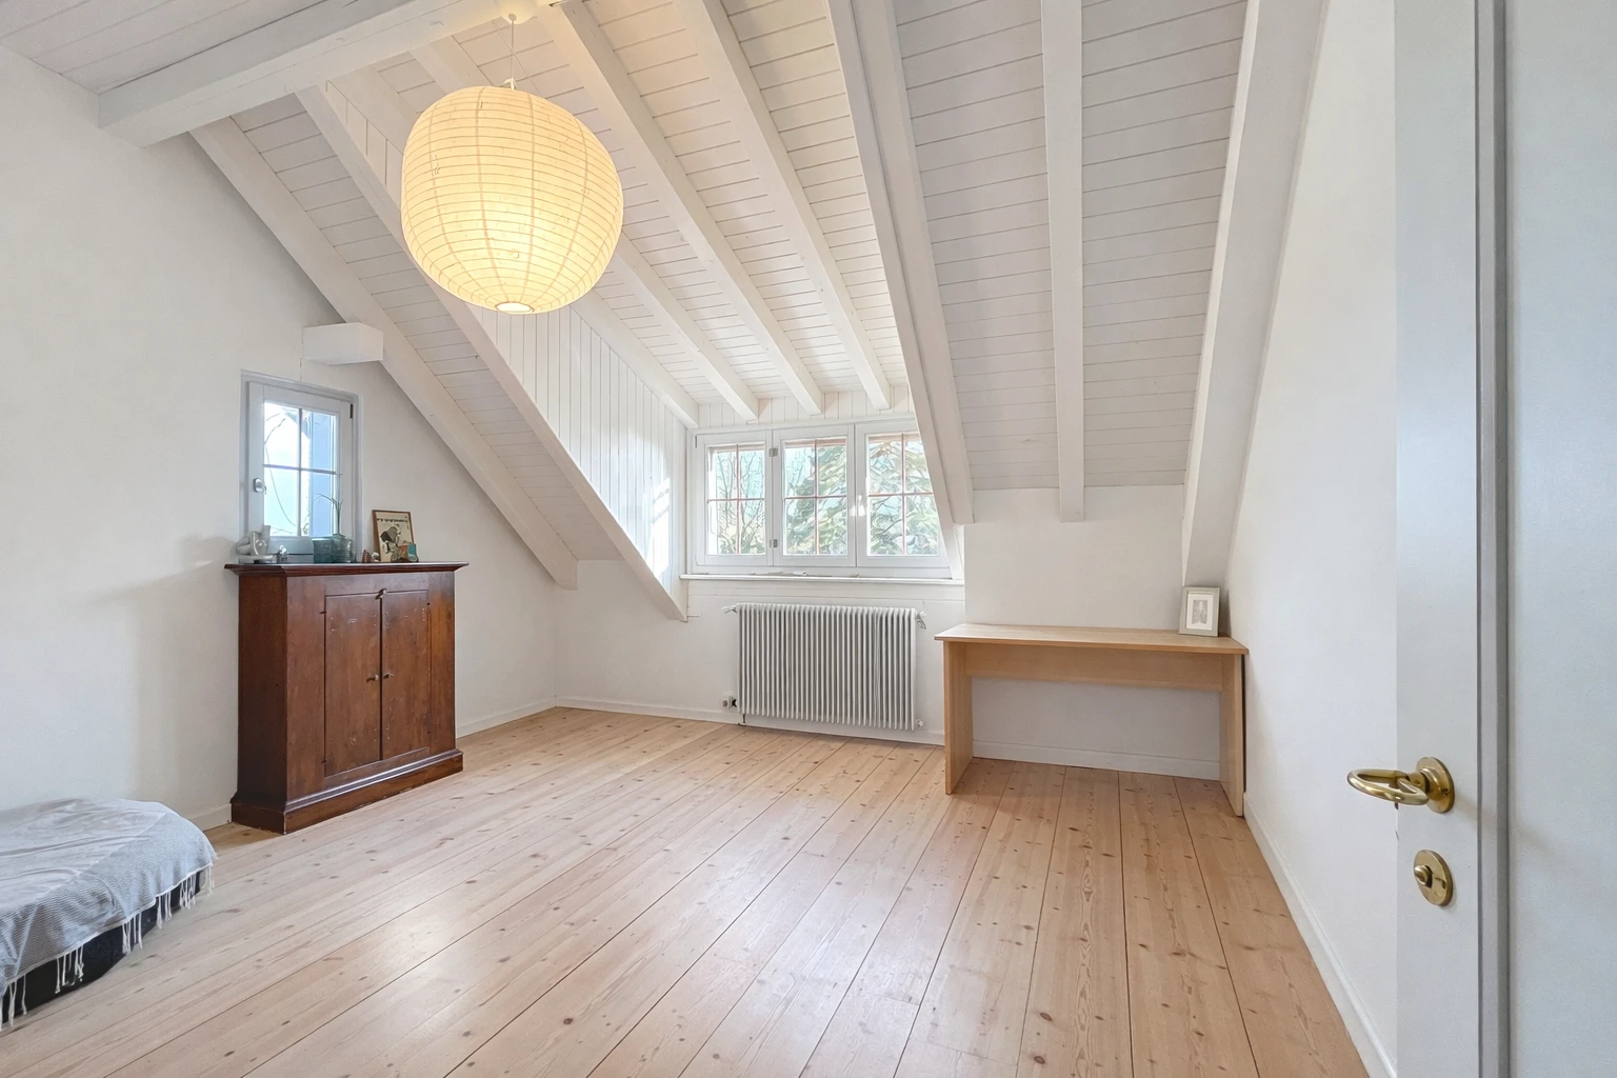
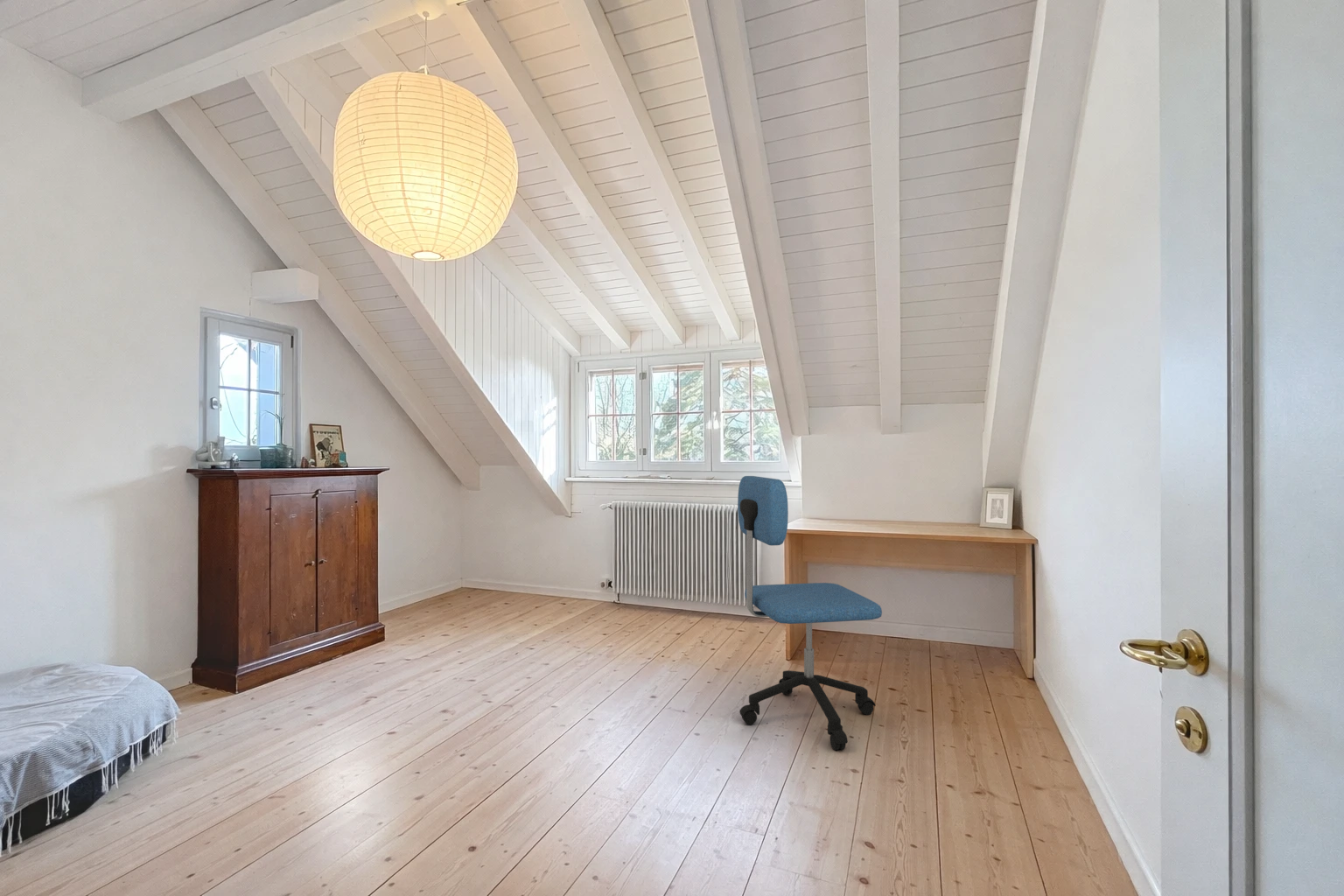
+ office chair [737,475,883,751]
